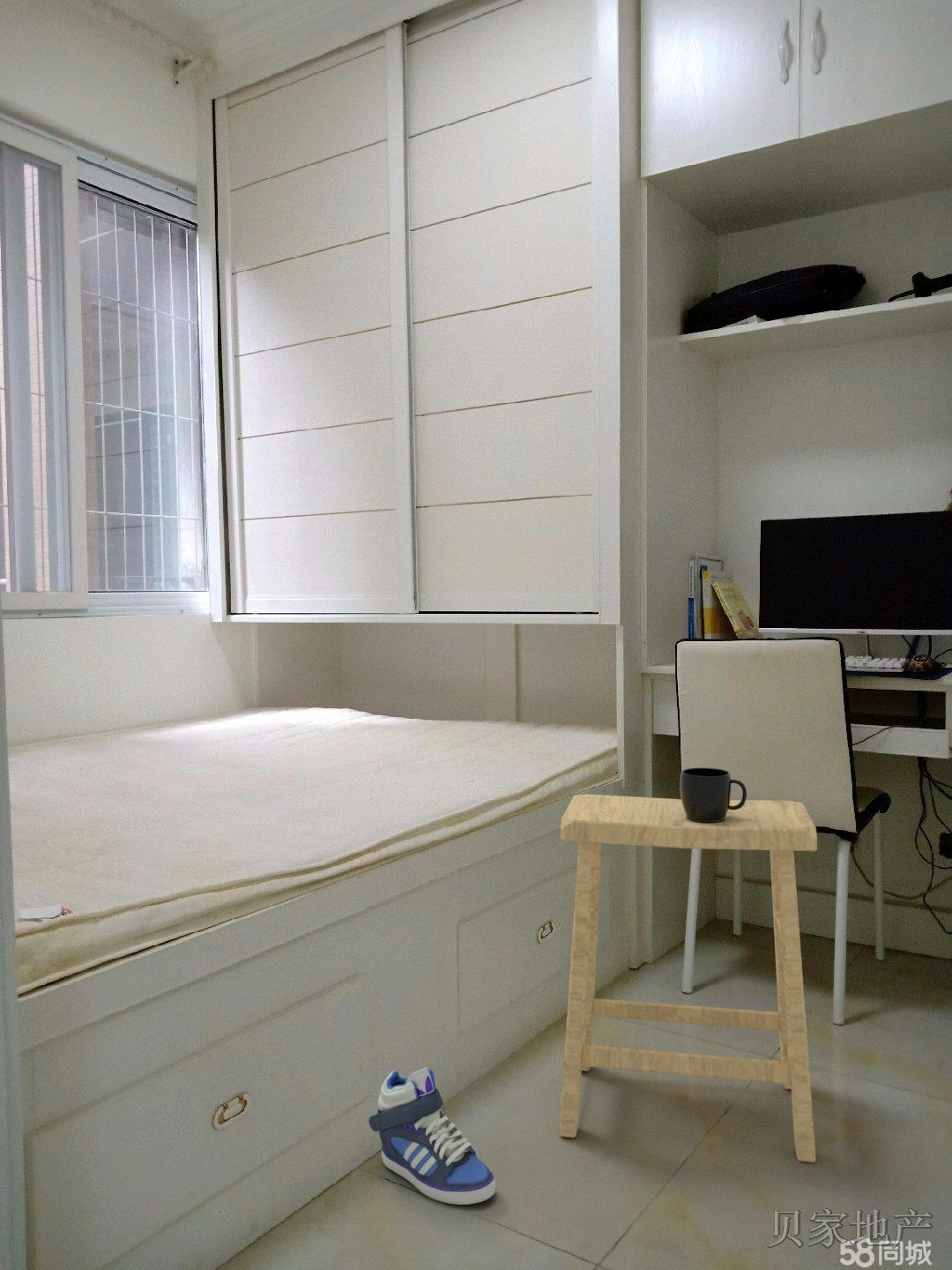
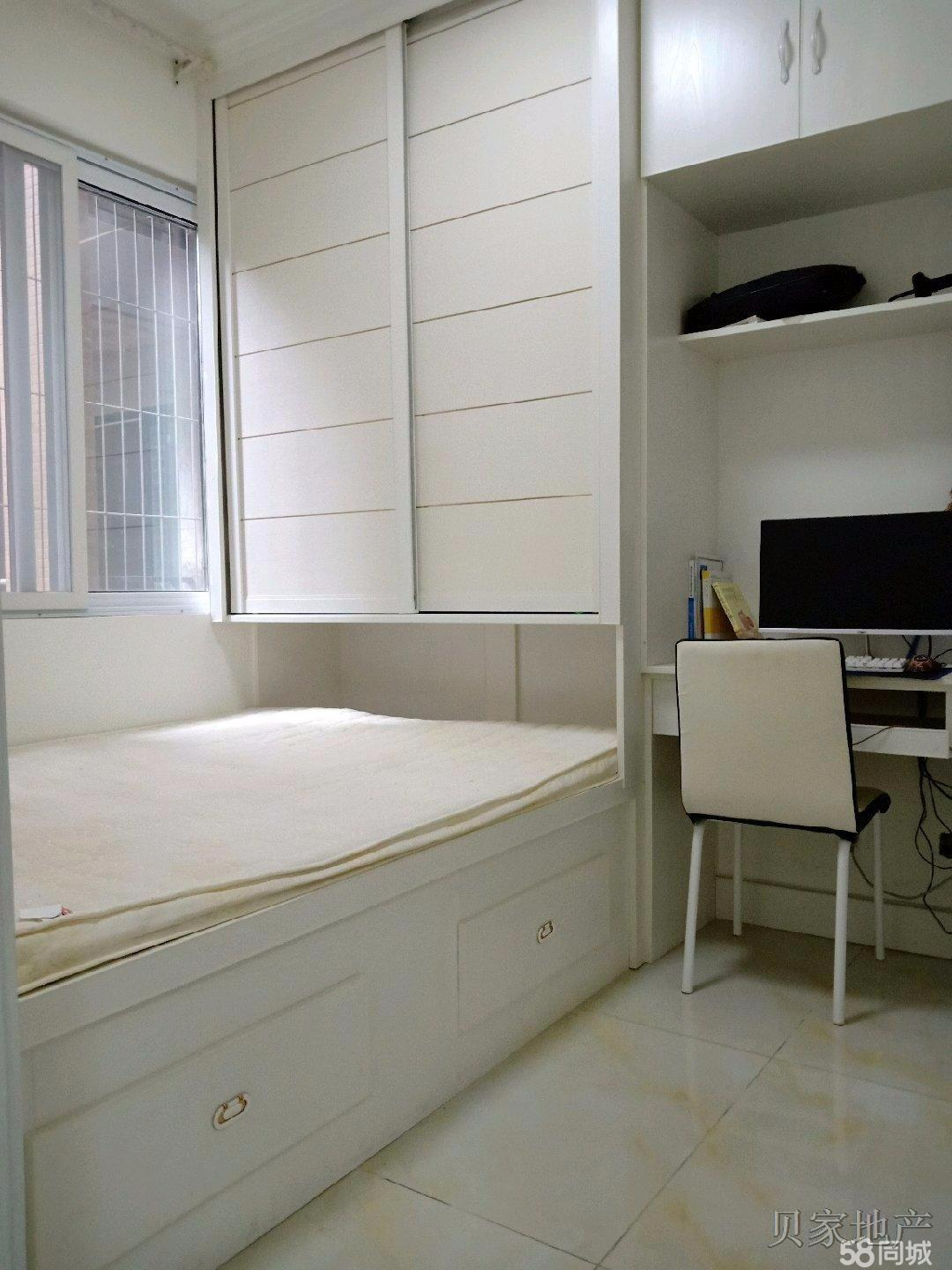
- mug [679,767,747,823]
- sneaker [368,1066,496,1206]
- stool [558,793,818,1163]
